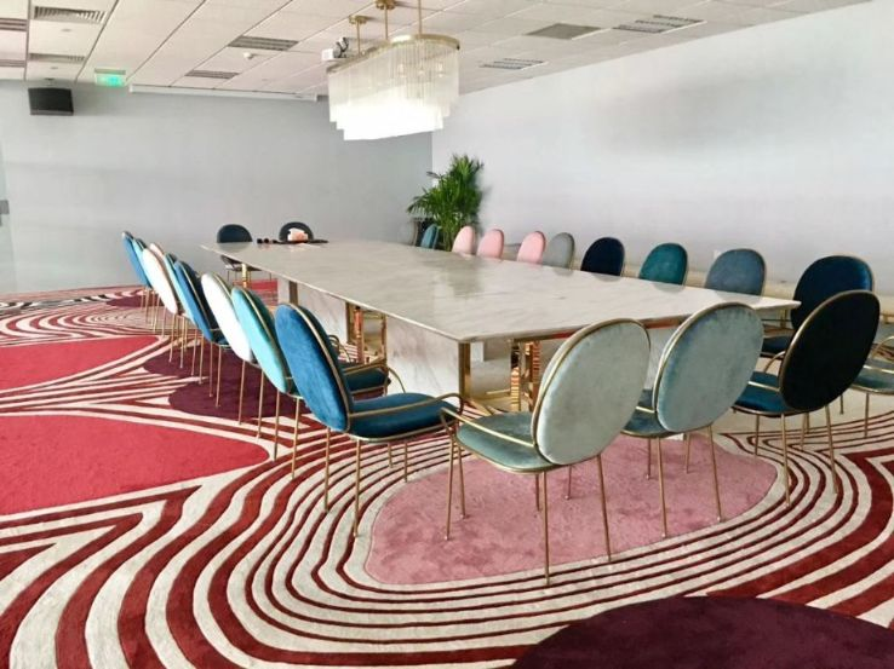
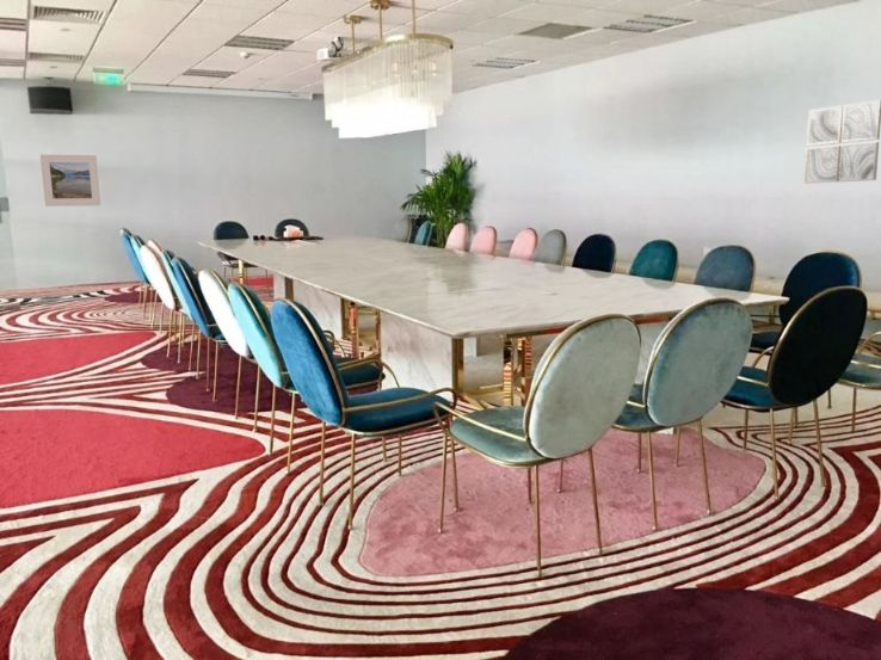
+ wall art [803,99,881,185]
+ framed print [39,154,101,208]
